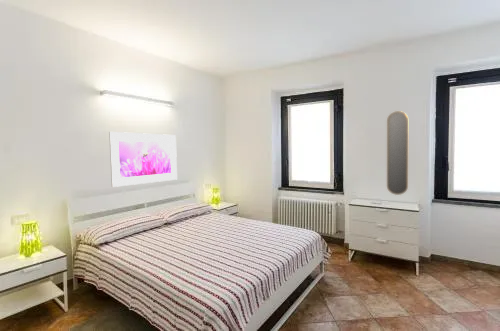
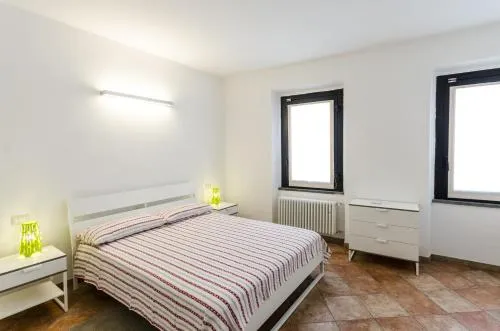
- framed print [108,131,178,188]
- home mirror [386,110,409,196]
